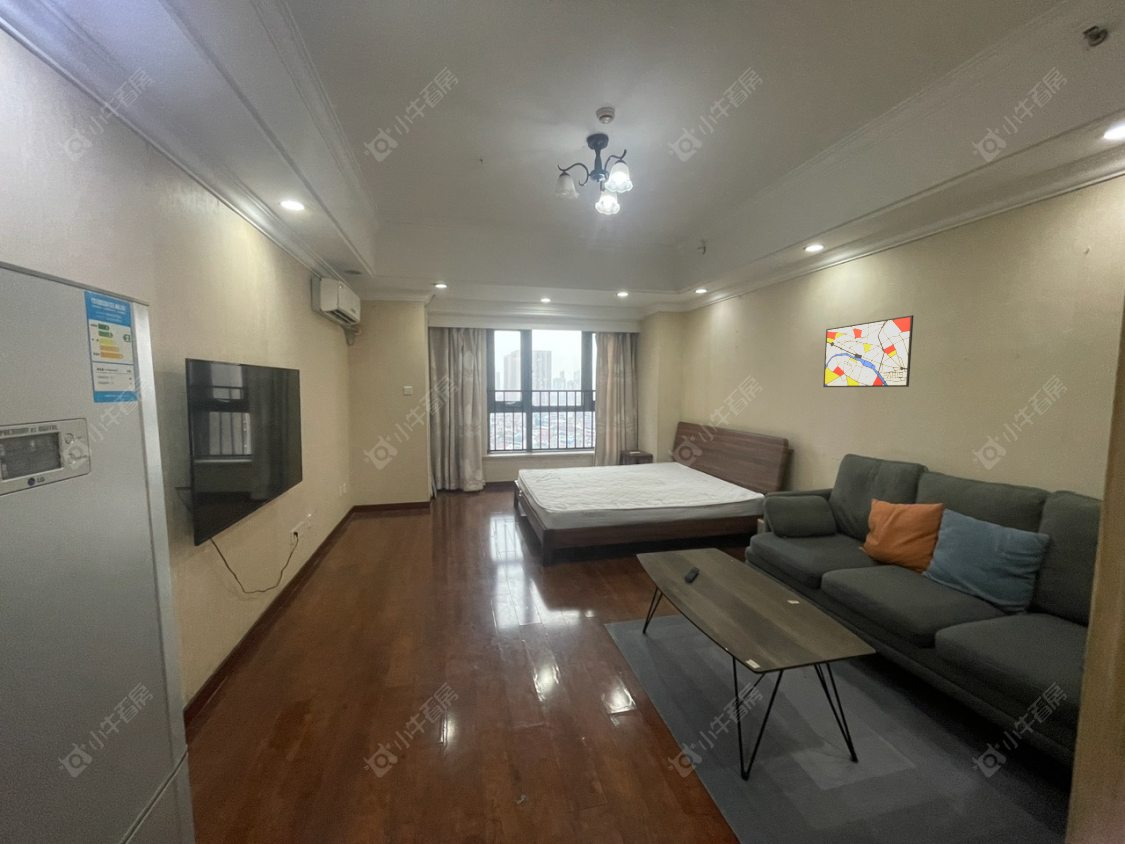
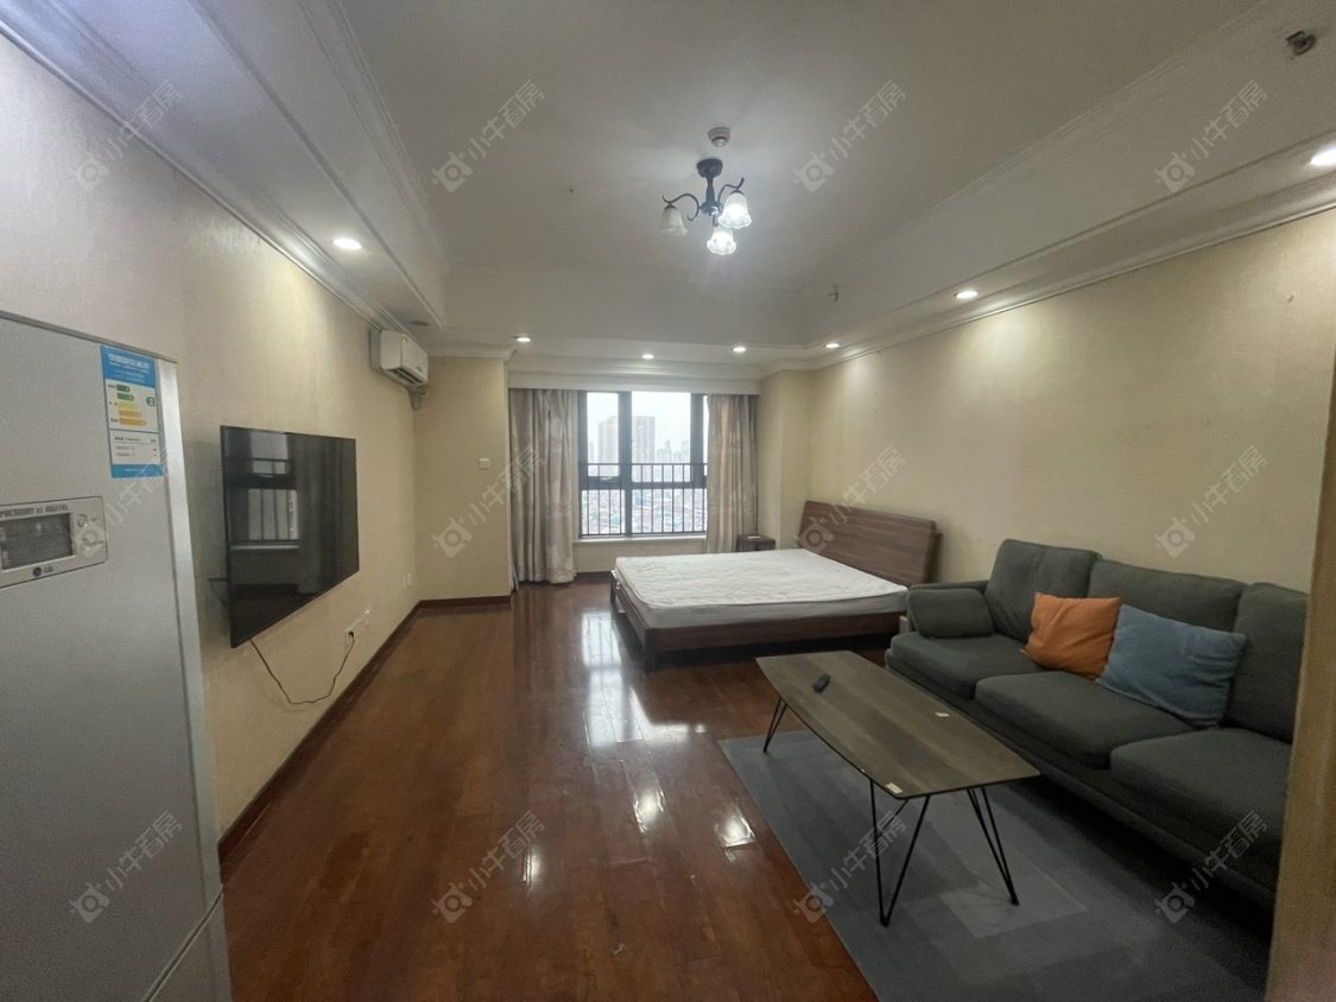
- wall art [822,314,915,388]
